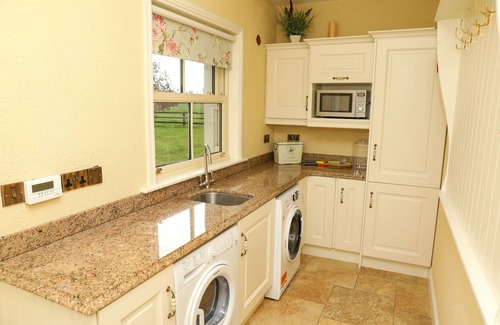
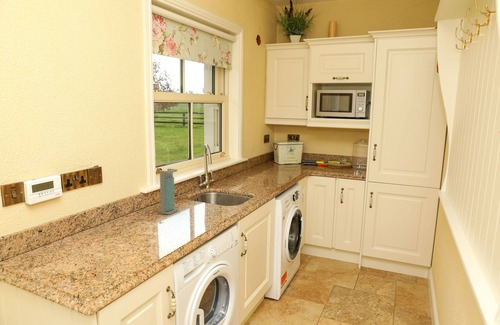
+ soap dispenser [159,168,179,216]
